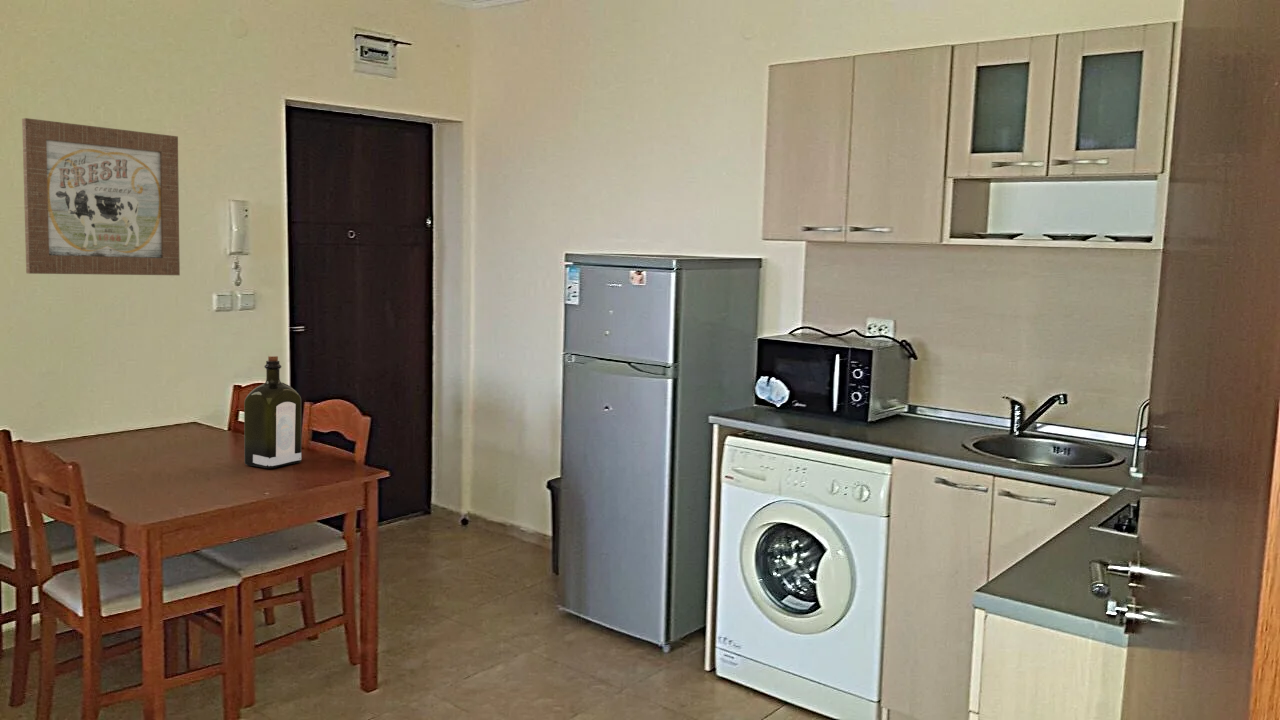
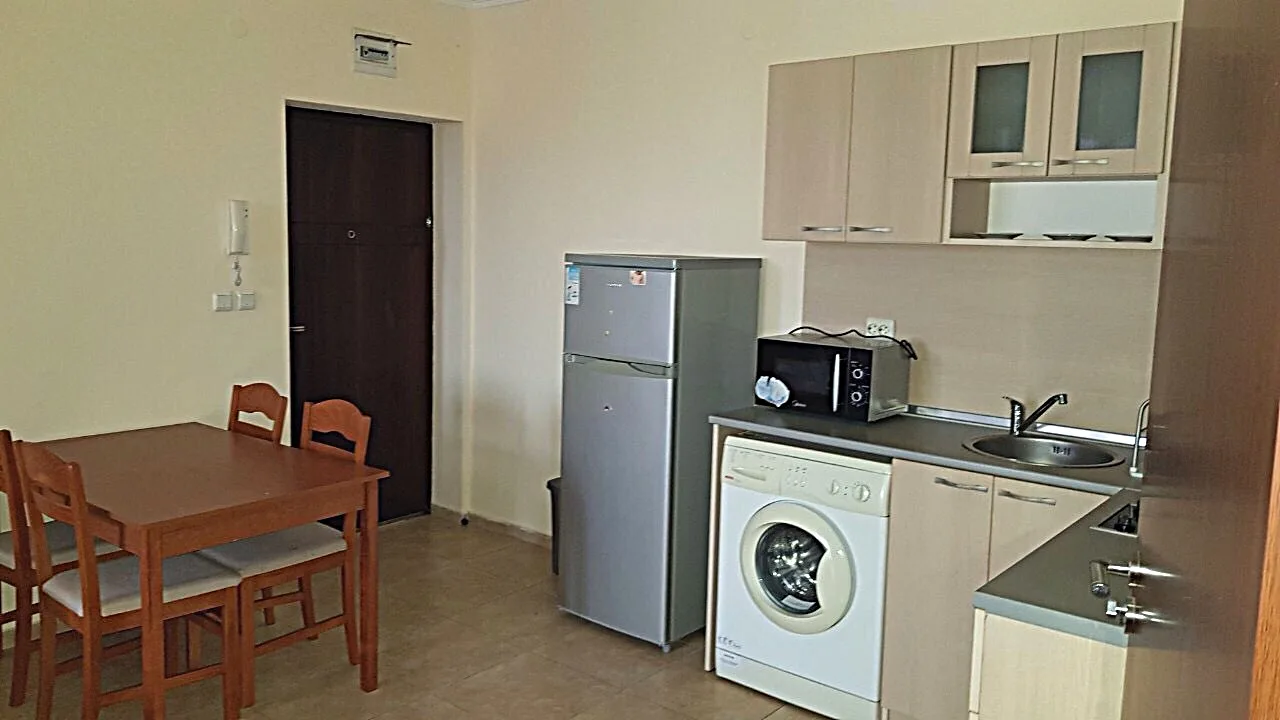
- liquor [243,355,302,469]
- wall art [21,117,181,276]
